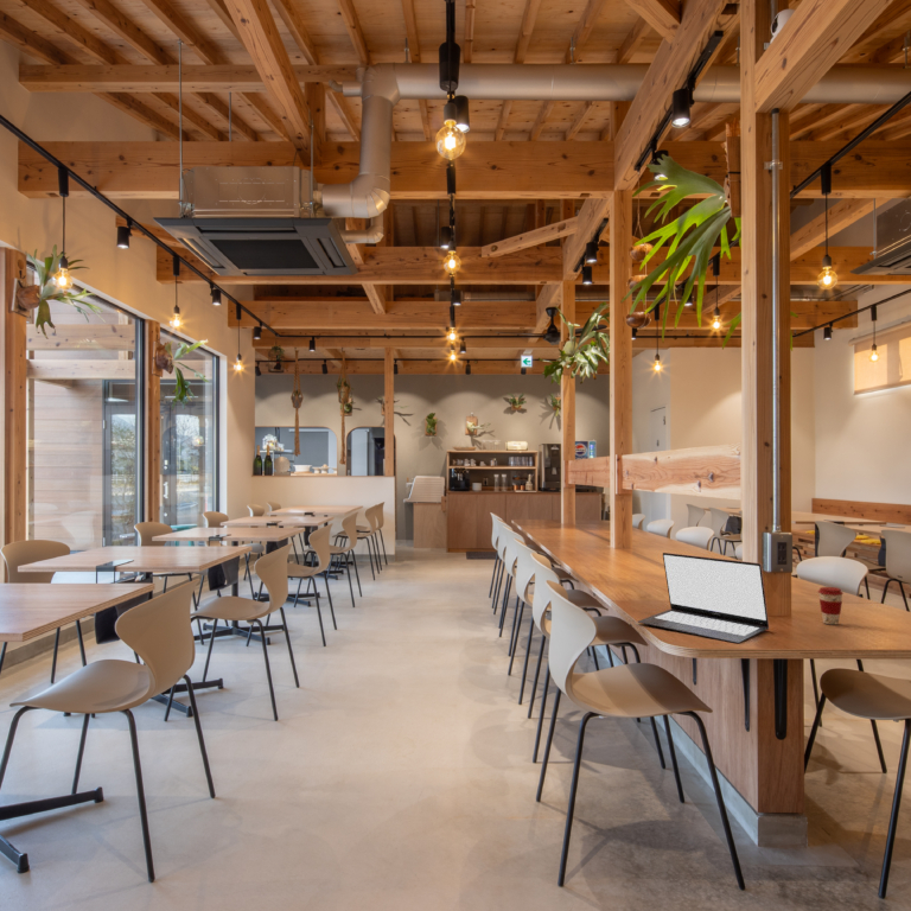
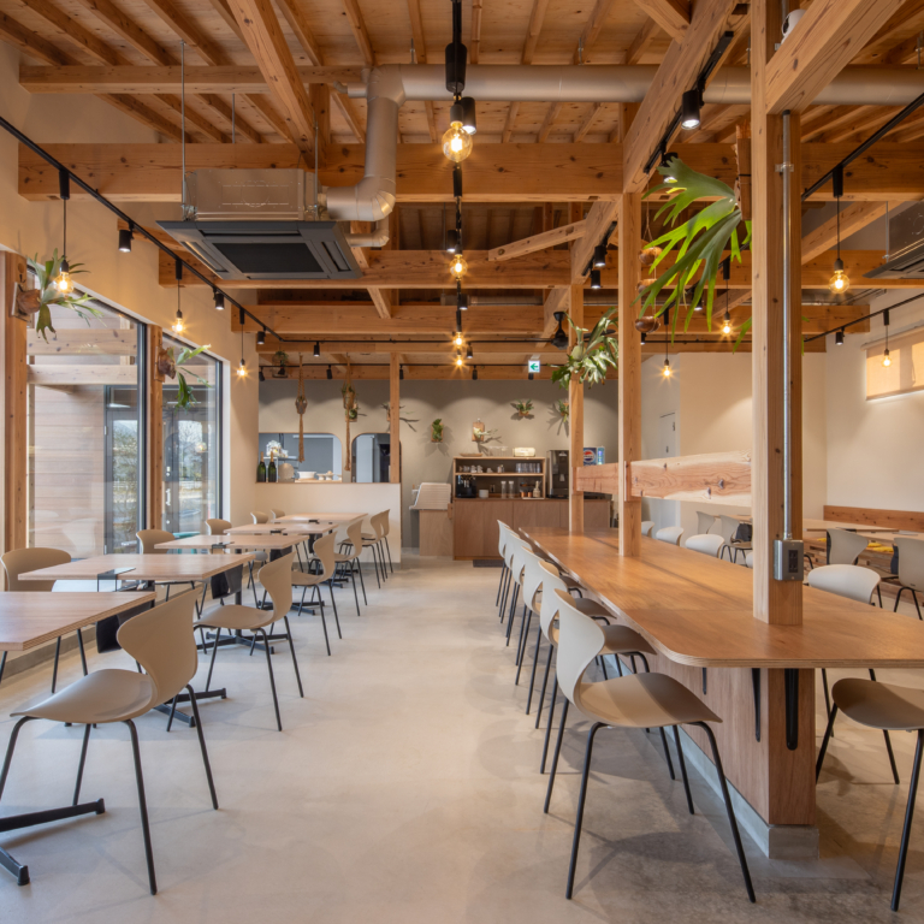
- coffee cup [817,586,845,626]
- laptop [637,552,770,644]
